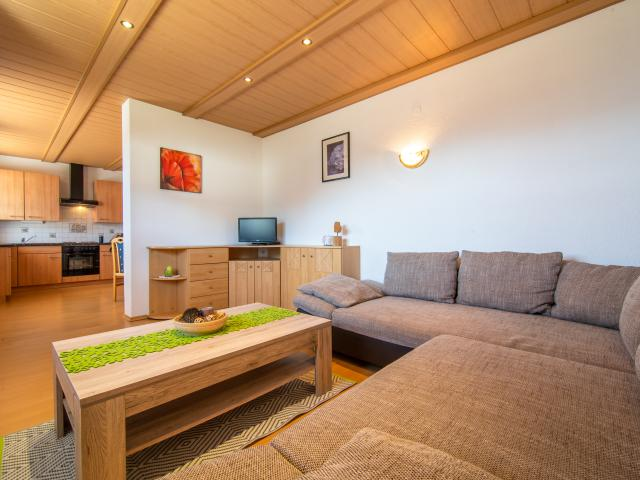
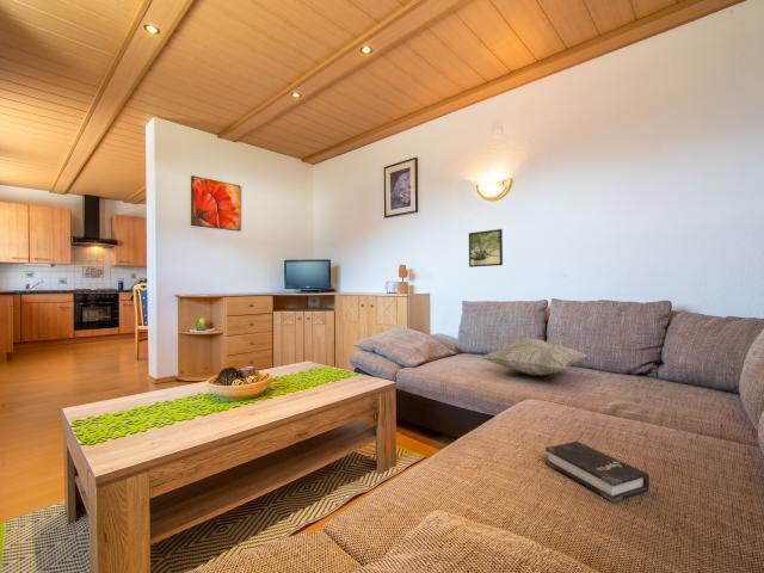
+ hardback book [544,440,651,504]
+ decorative pillow [482,338,589,376]
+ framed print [468,228,504,269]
